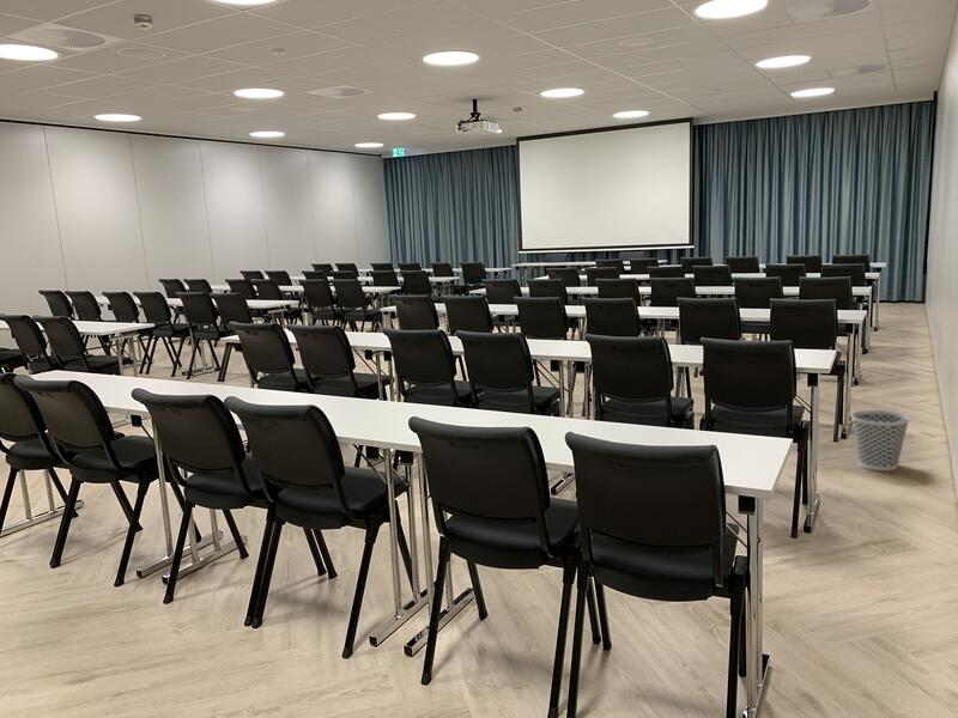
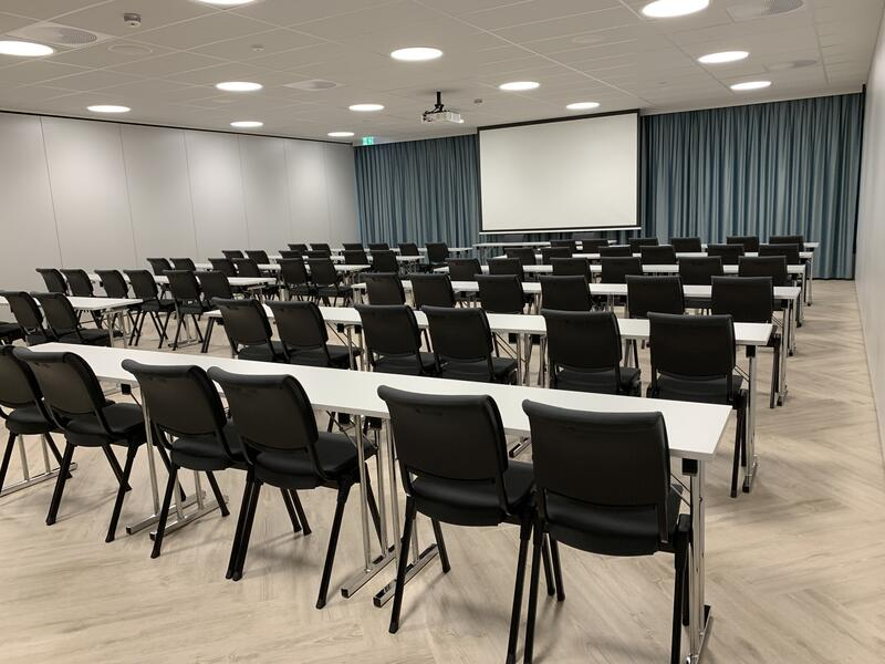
- wastebasket [850,409,911,471]
